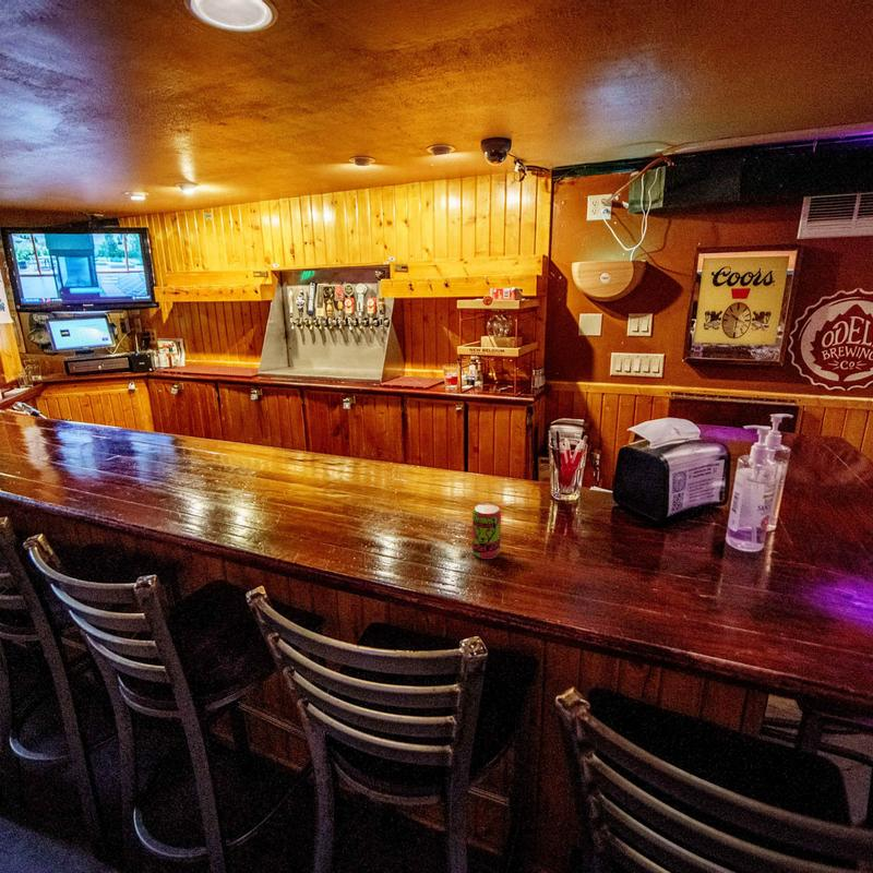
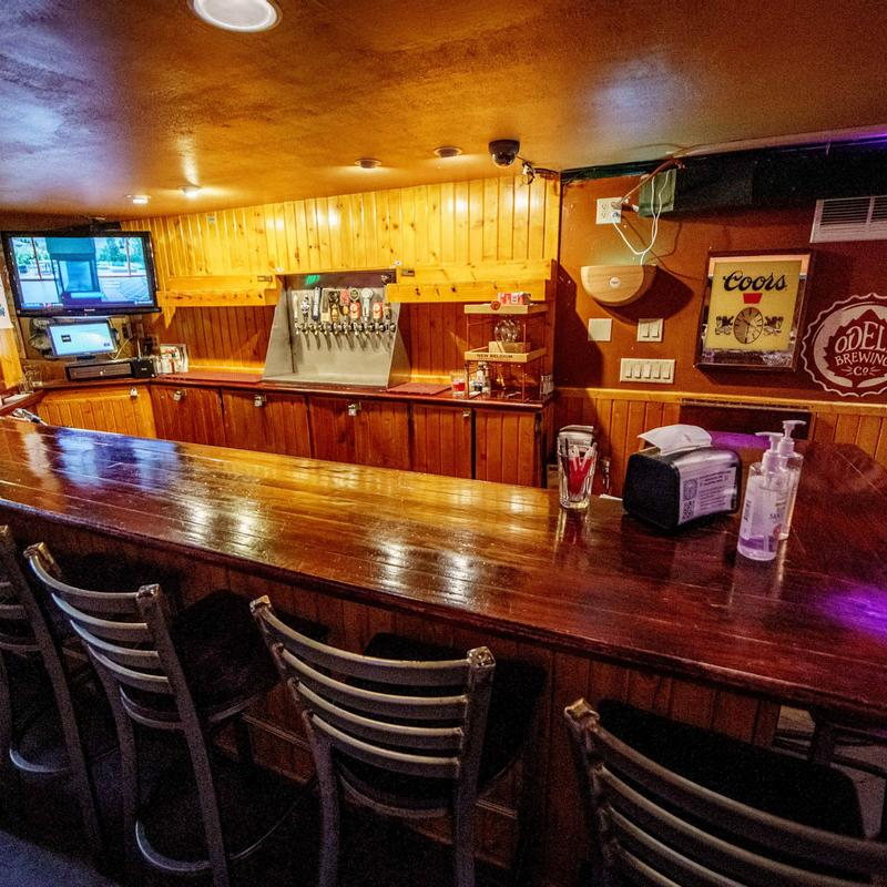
- beverage can [471,502,502,560]
